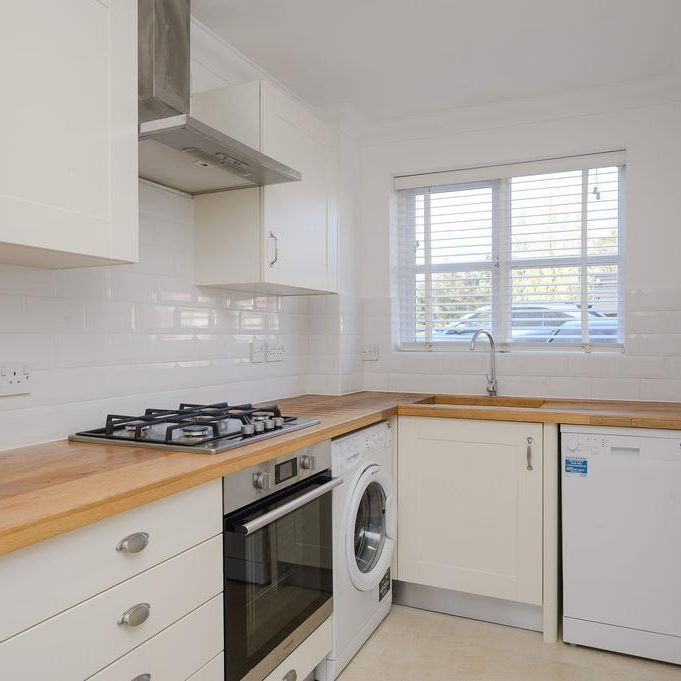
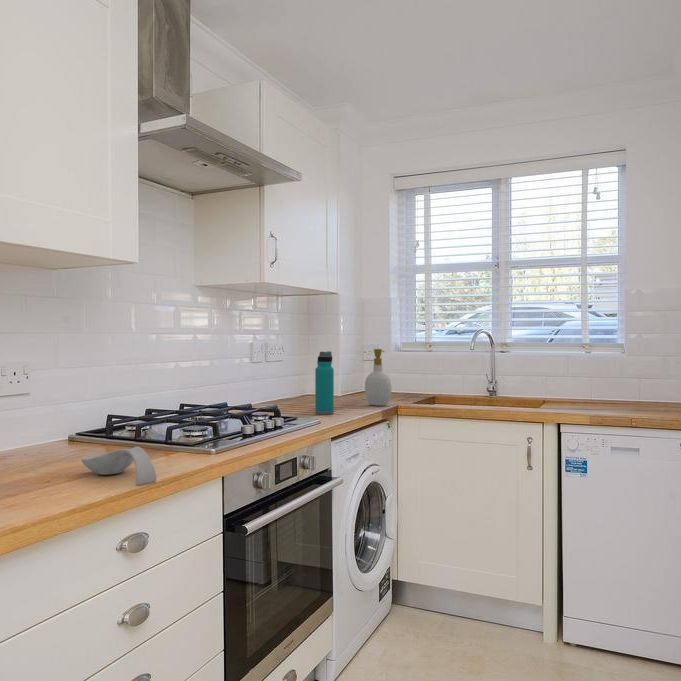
+ water bottle [314,350,335,415]
+ soap bottle [364,348,392,407]
+ spoon rest [81,445,158,486]
